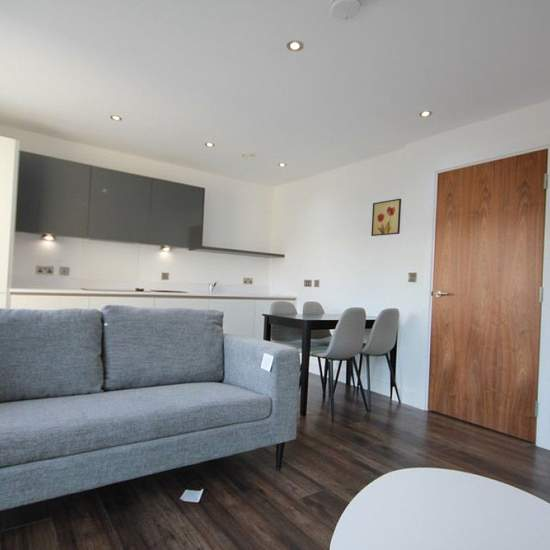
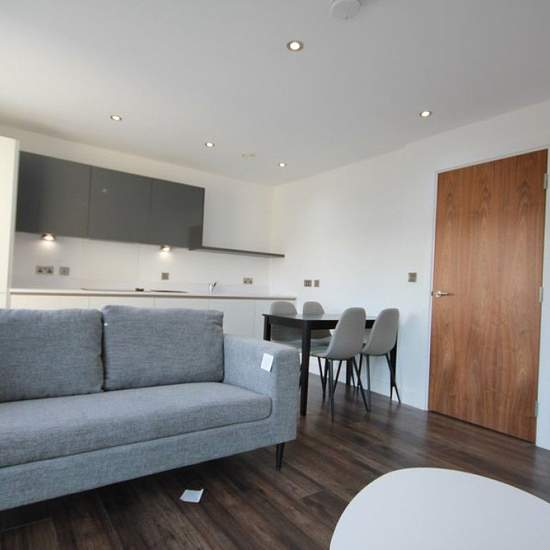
- wall art [370,198,402,237]
